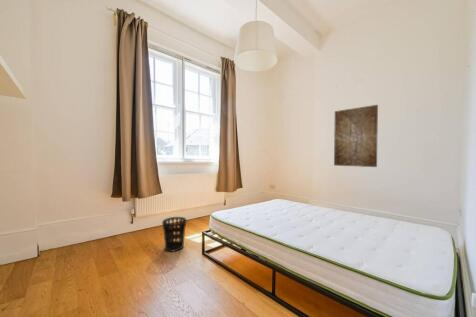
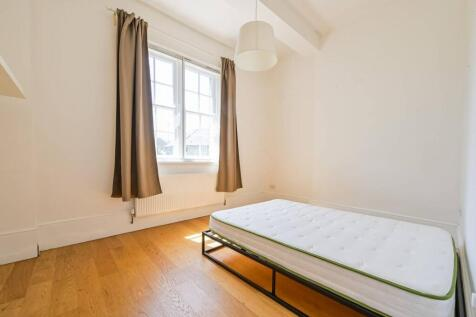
- wall art [333,104,379,168]
- wastebasket [161,216,187,253]
